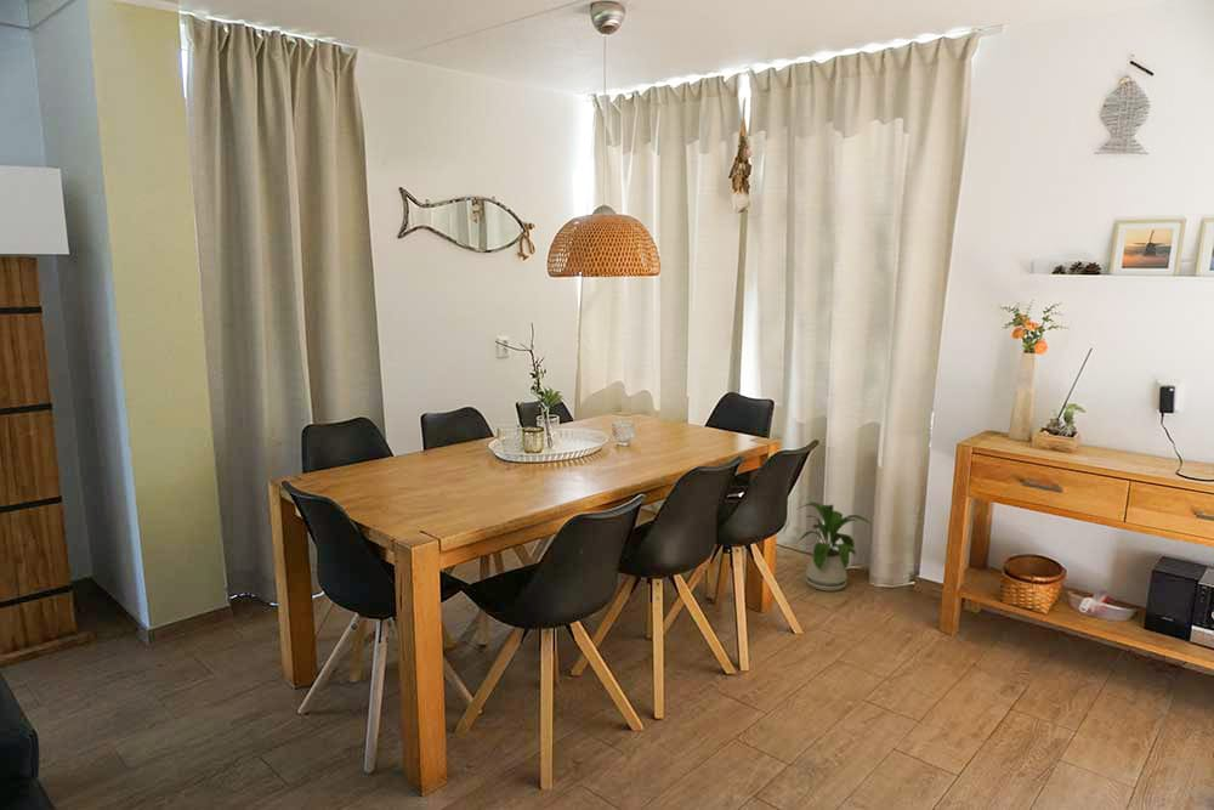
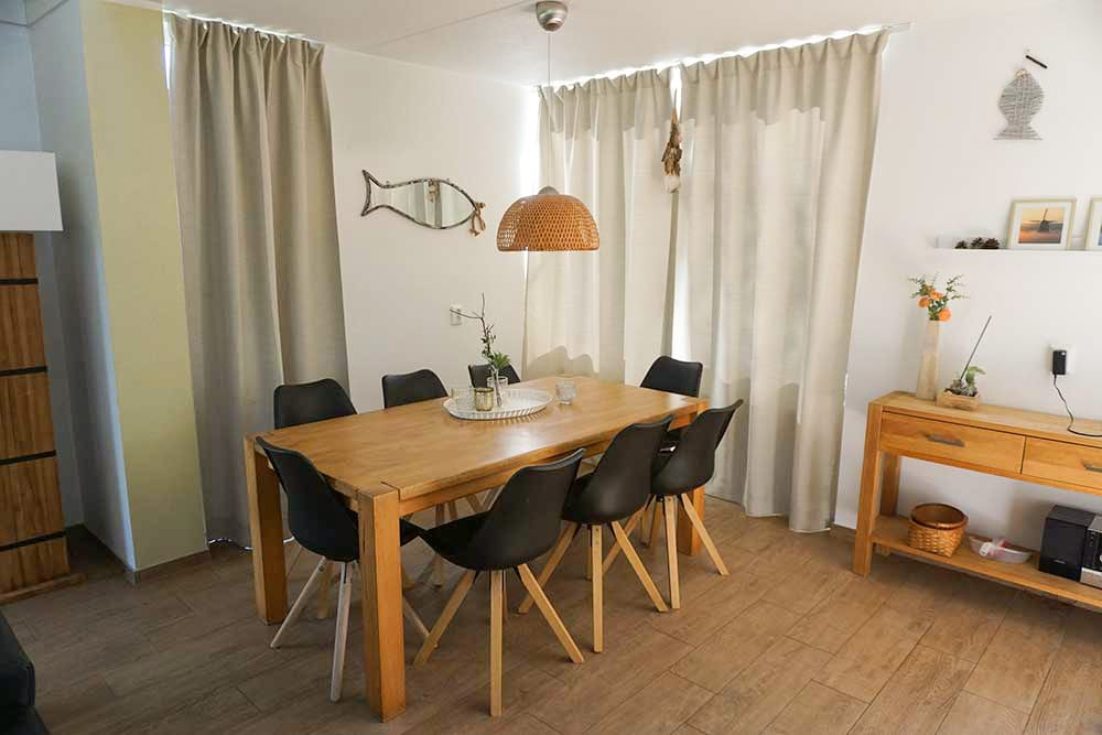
- house plant [796,500,873,593]
